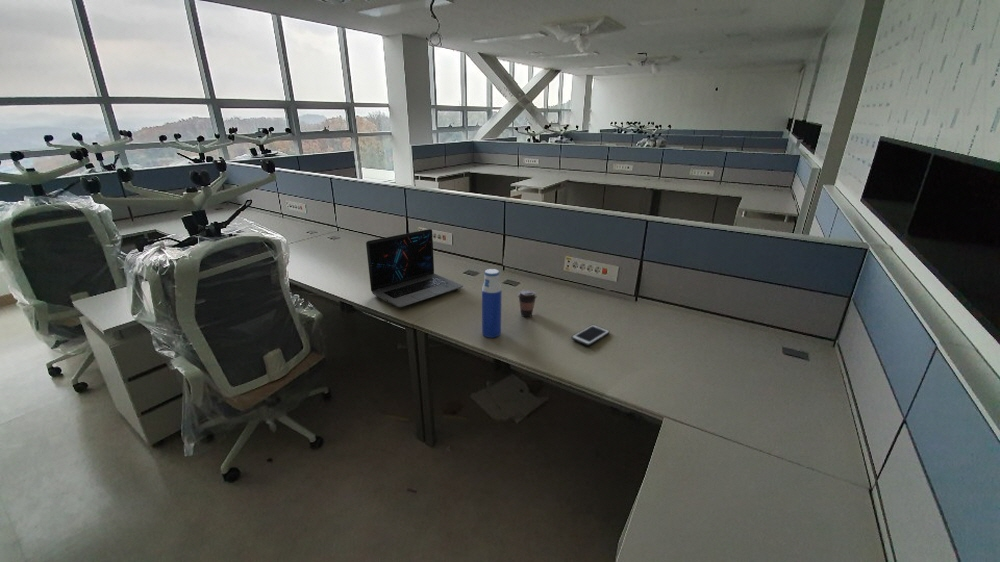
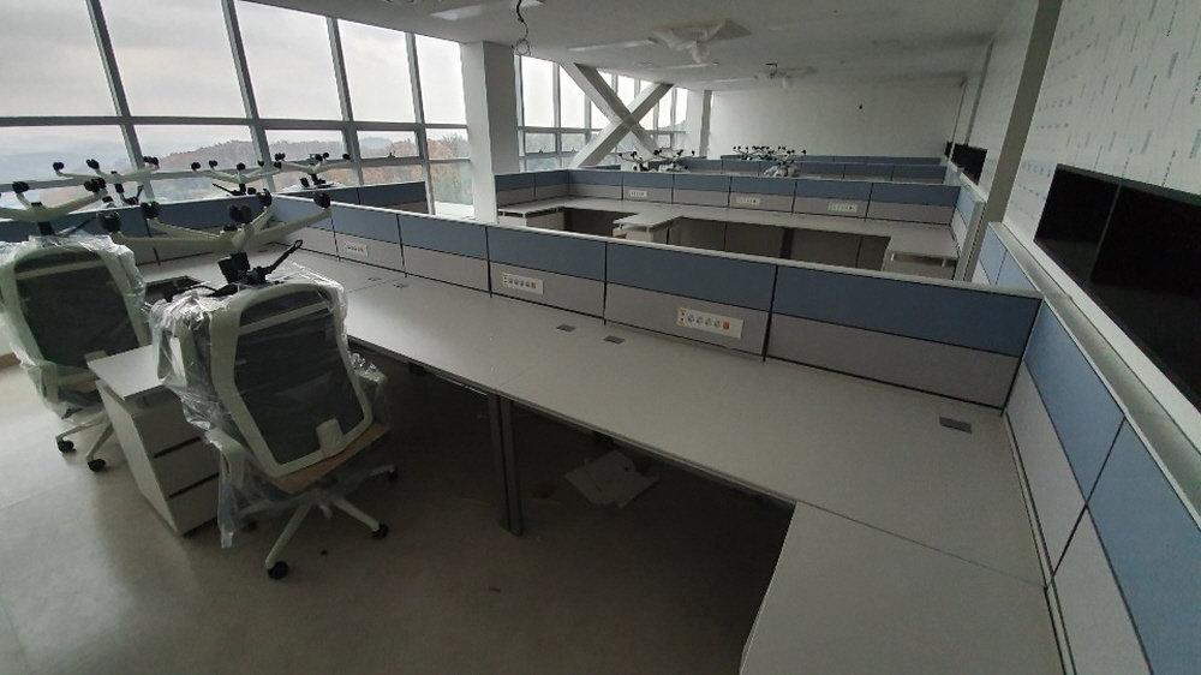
- water bottle [481,268,502,339]
- laptop [365,228,464,308]
- coffee cup [517,289,538,318]
- cell phone [571,324,610,347]
